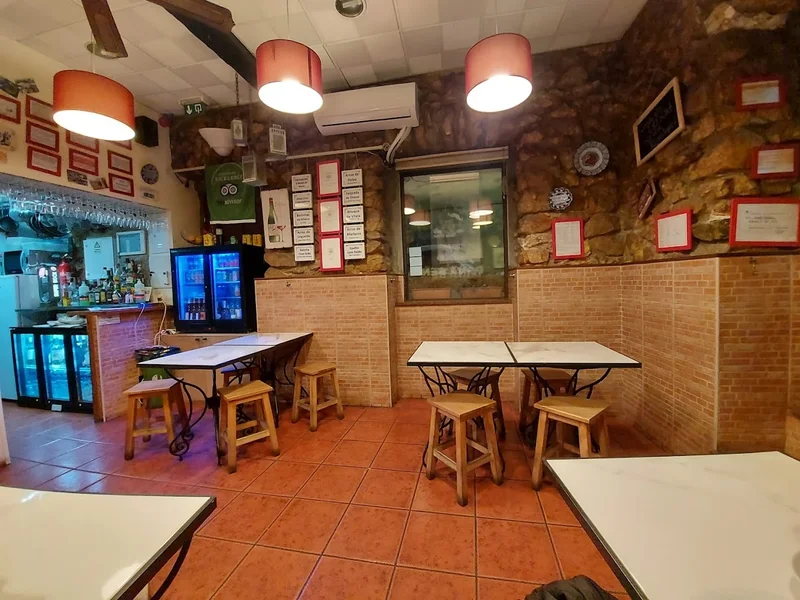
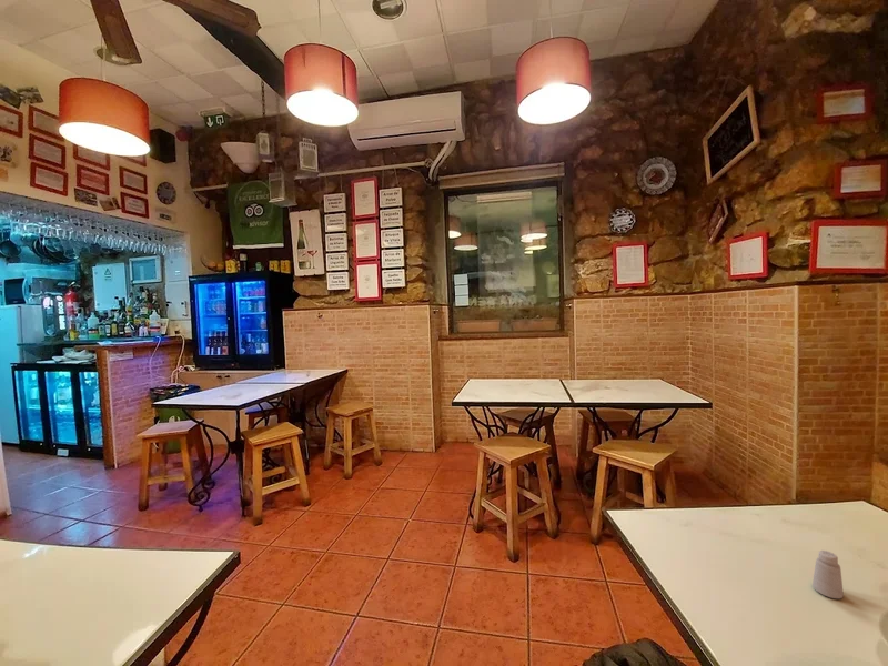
+ saltshaker [811,549,845,599]
